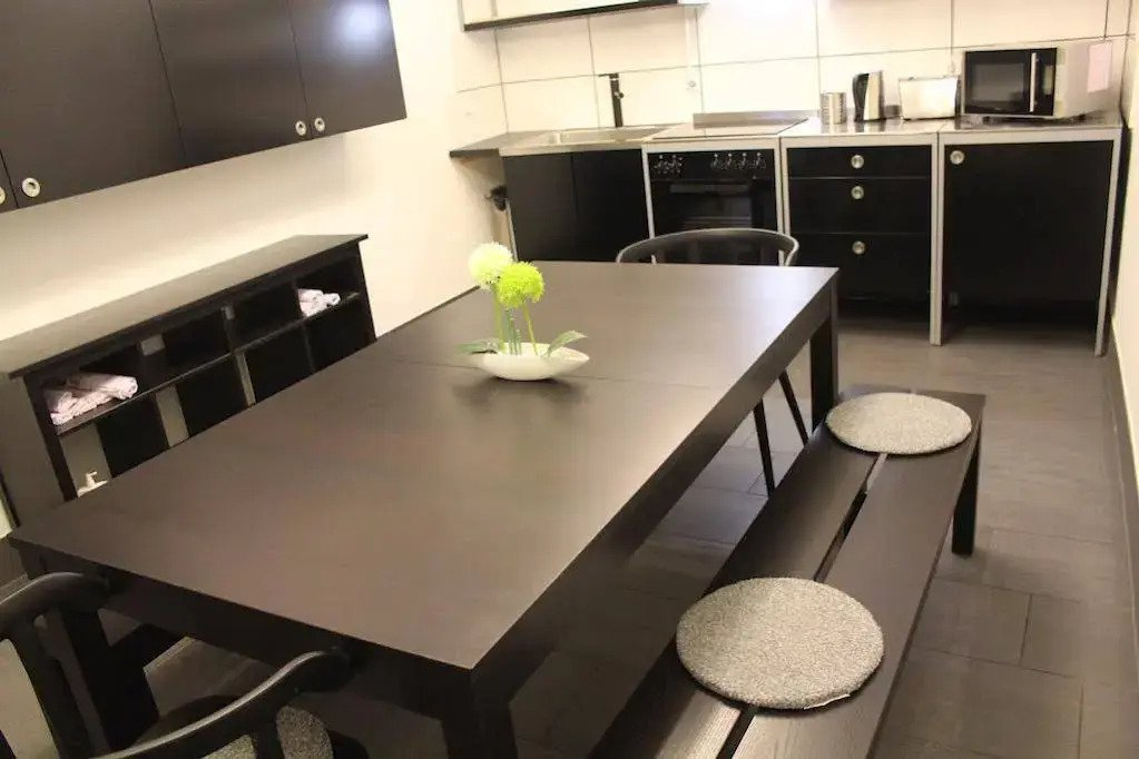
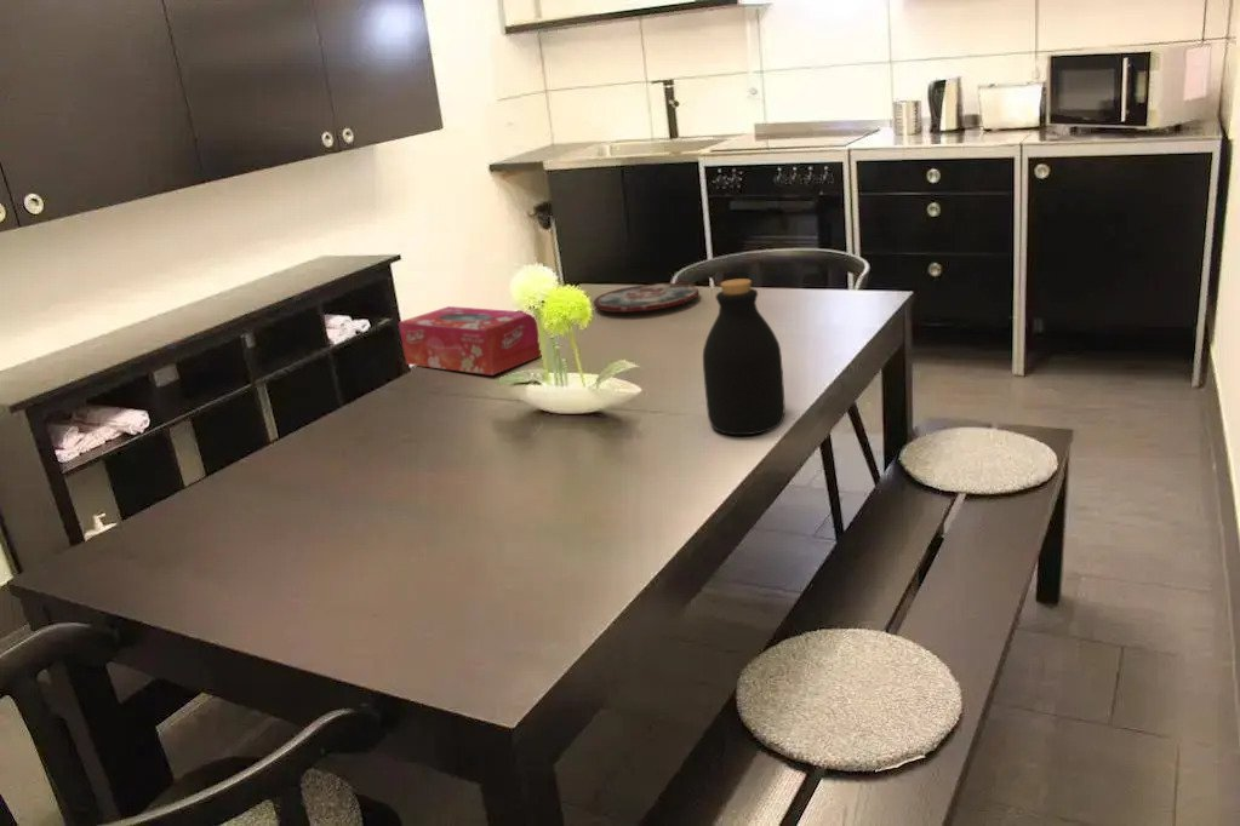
+ plate [592,282,701,314]
+ tissue box [398,305,543,377]
+ bottle [702,277,787,436]
